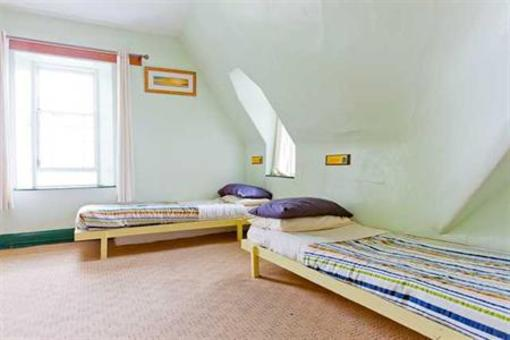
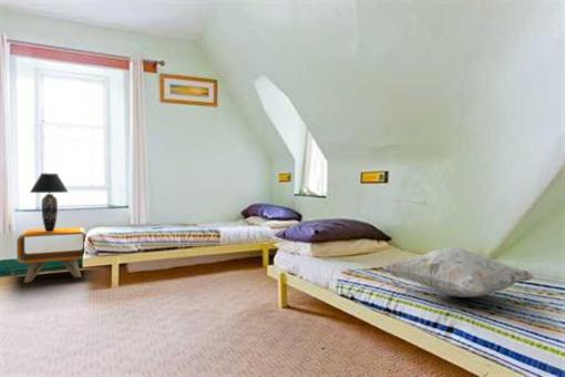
+ table lamp [29,172,69,232]
+ decorative pillow [382,246,536,298]
+ nightstand [16,226,88,284]
